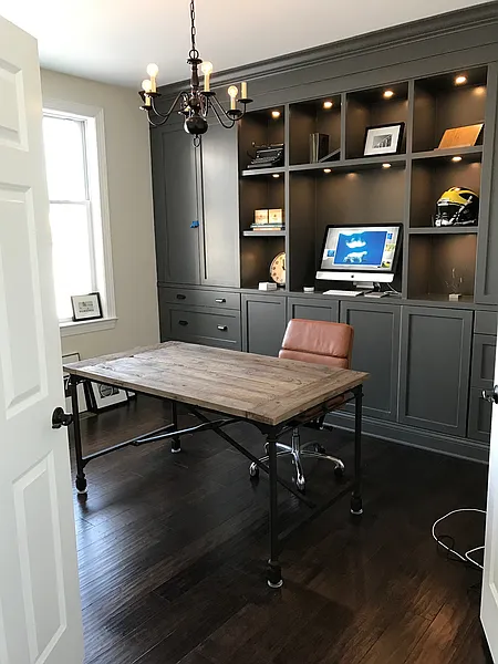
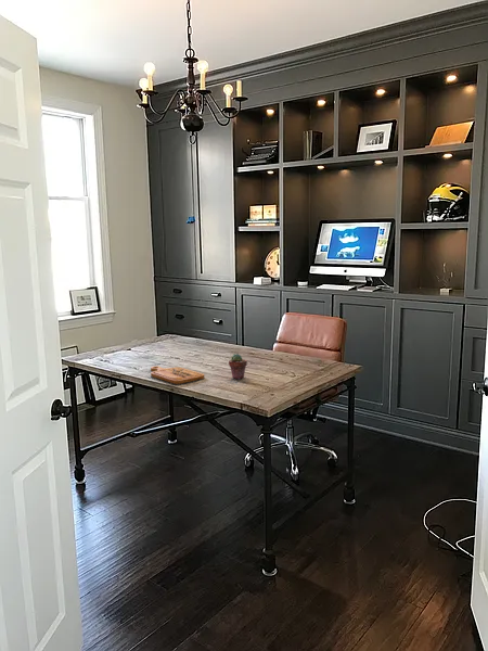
+ potted succulent [228,353,248,380]
+ cutting board [150,366,205,385]
